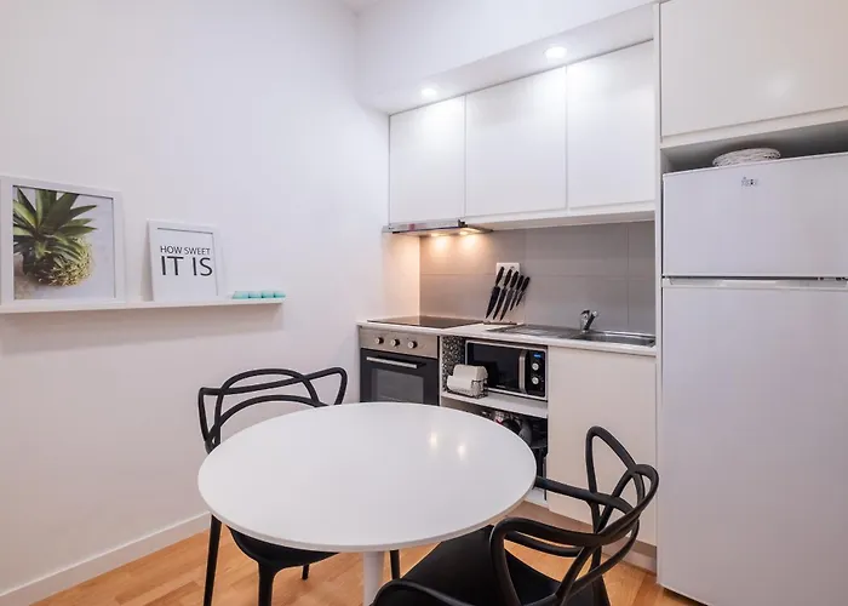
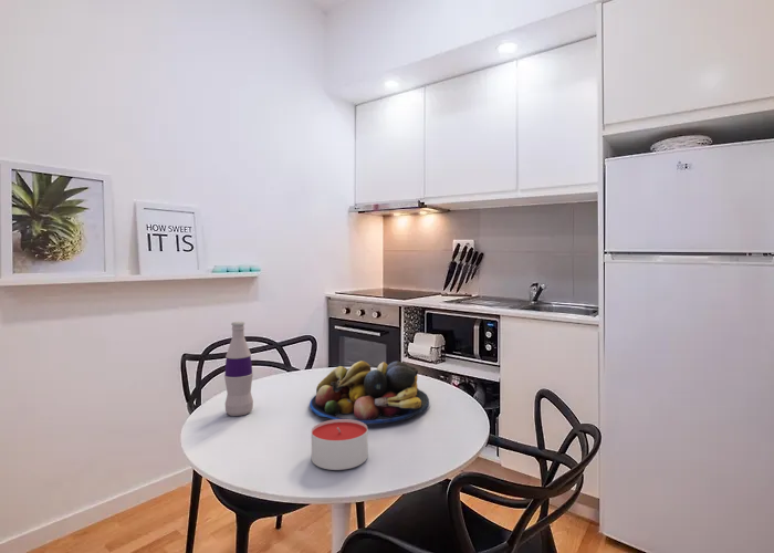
+ candle [311,418,369,471]
+ fruit bowl [308,359,430,425]
+ bottle [223,321,254,417]
